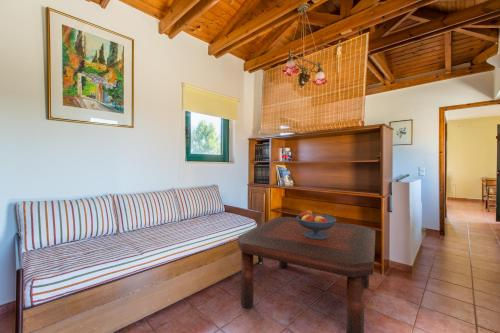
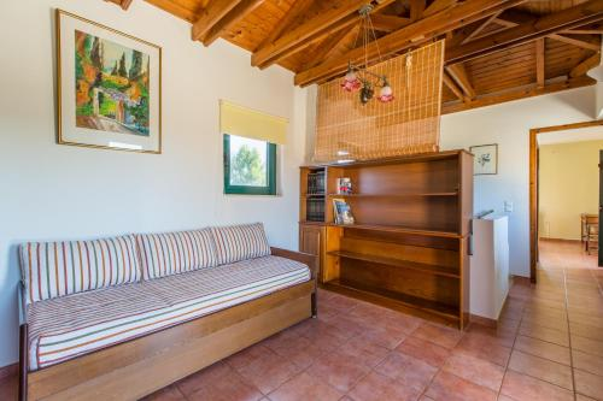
- fruit bowl [296,209,337,239]
- coffee table [237,216,376,333]
